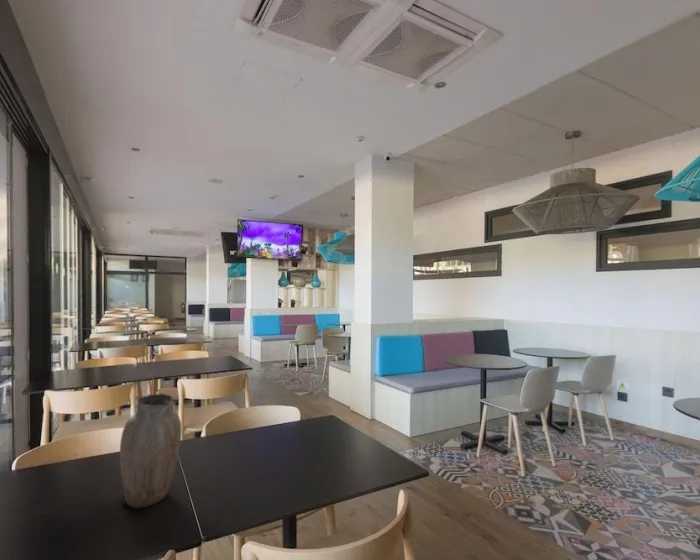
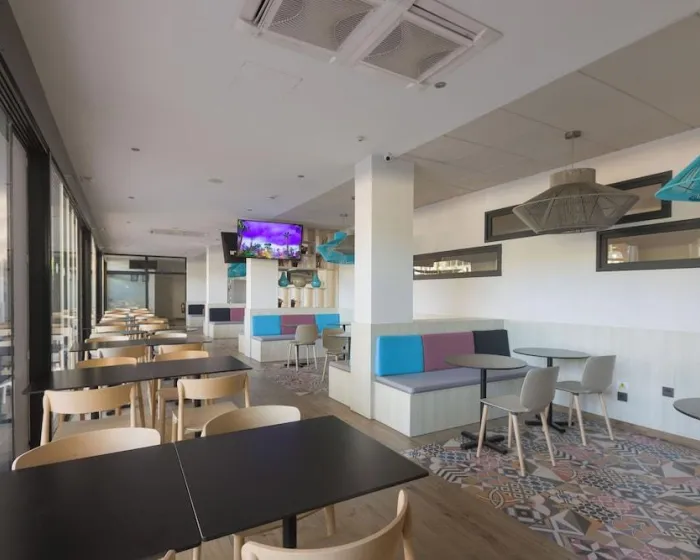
- vase [119,392,183,510]
